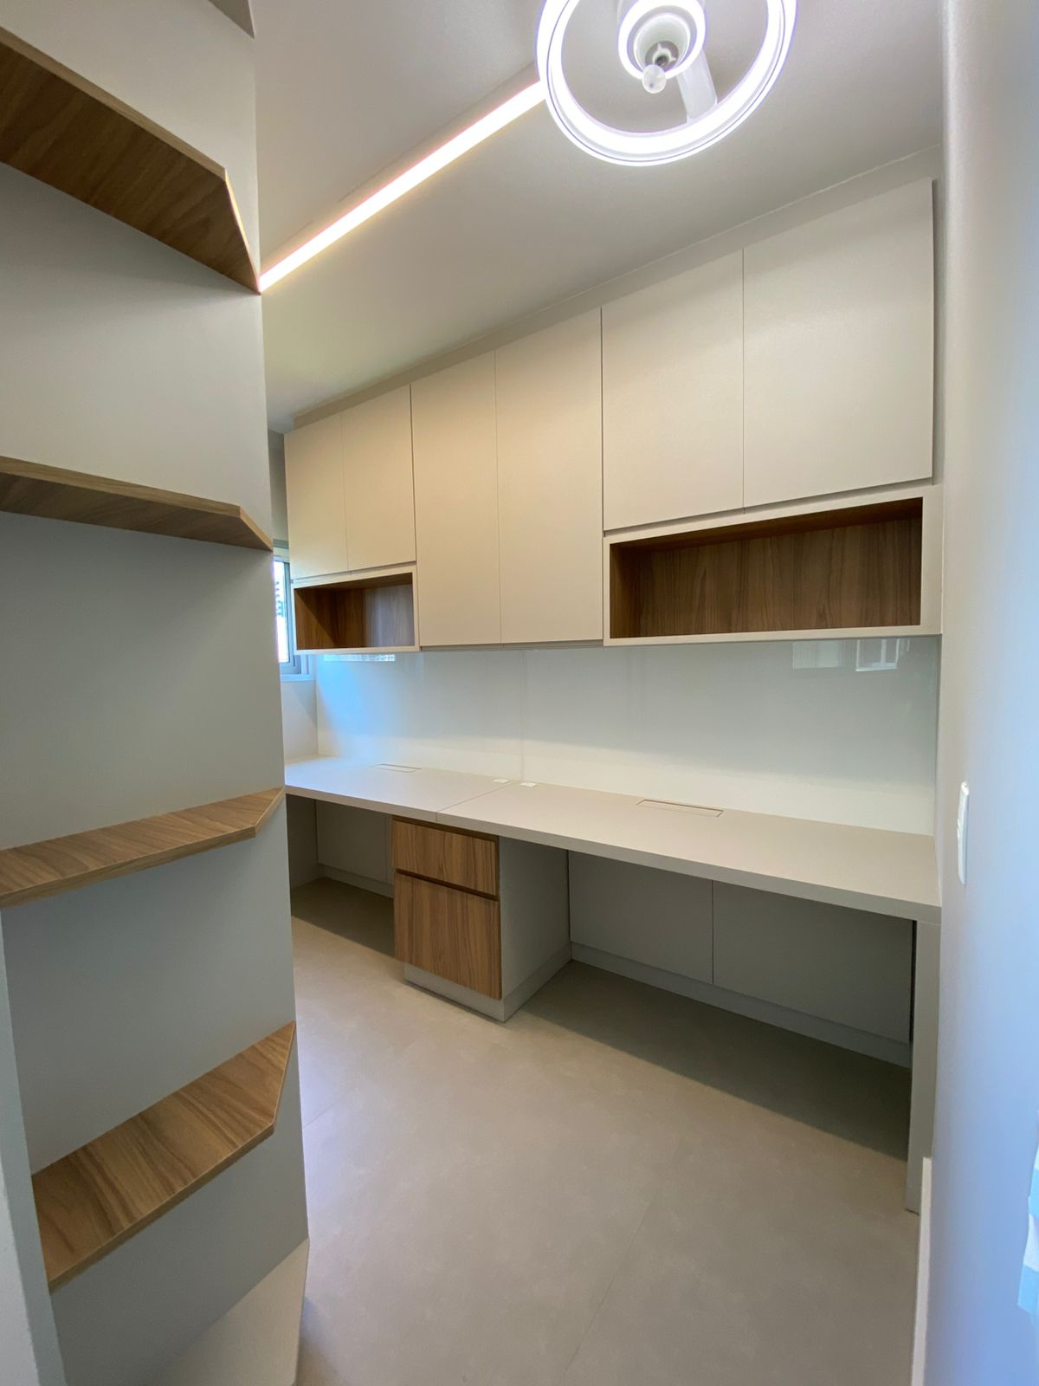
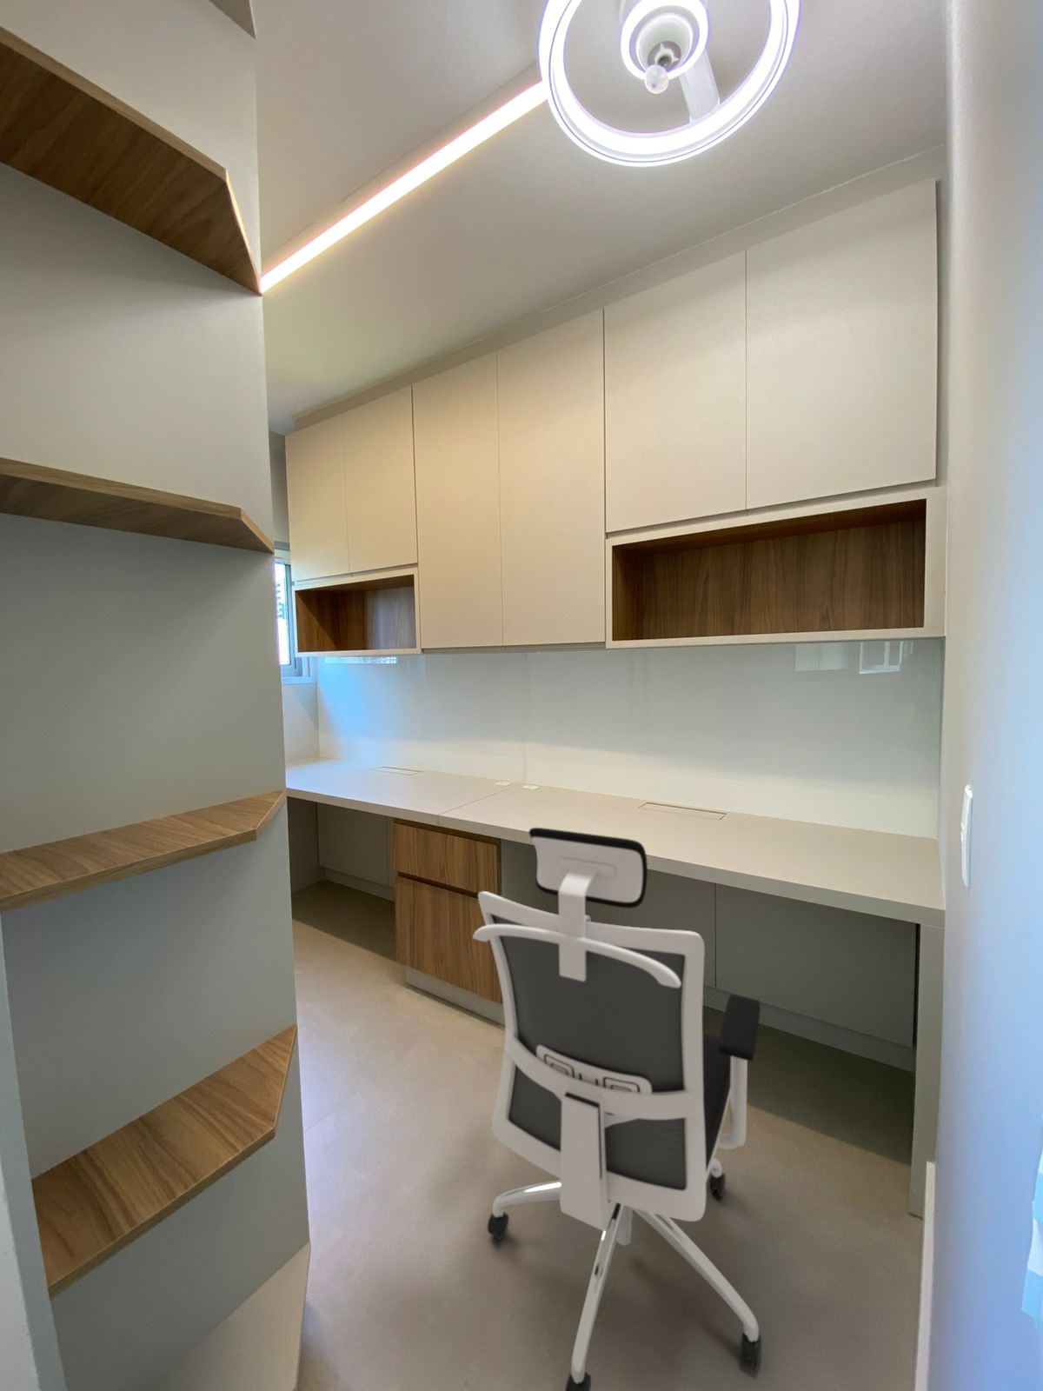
+ office chair [472,827,763,1391]
